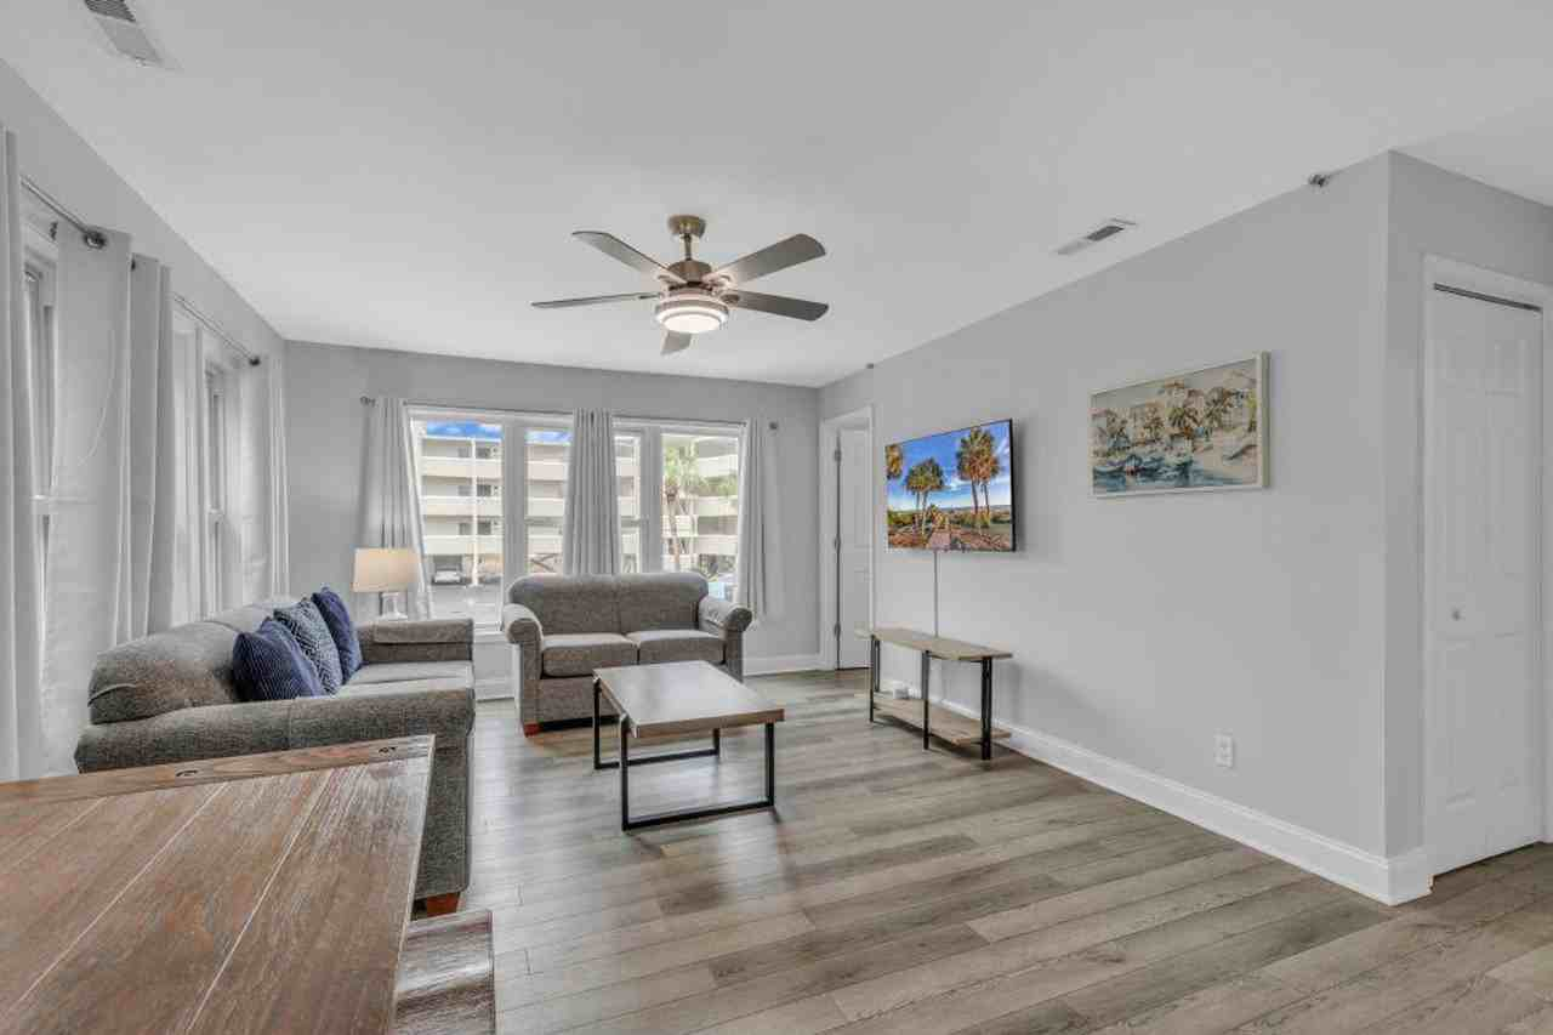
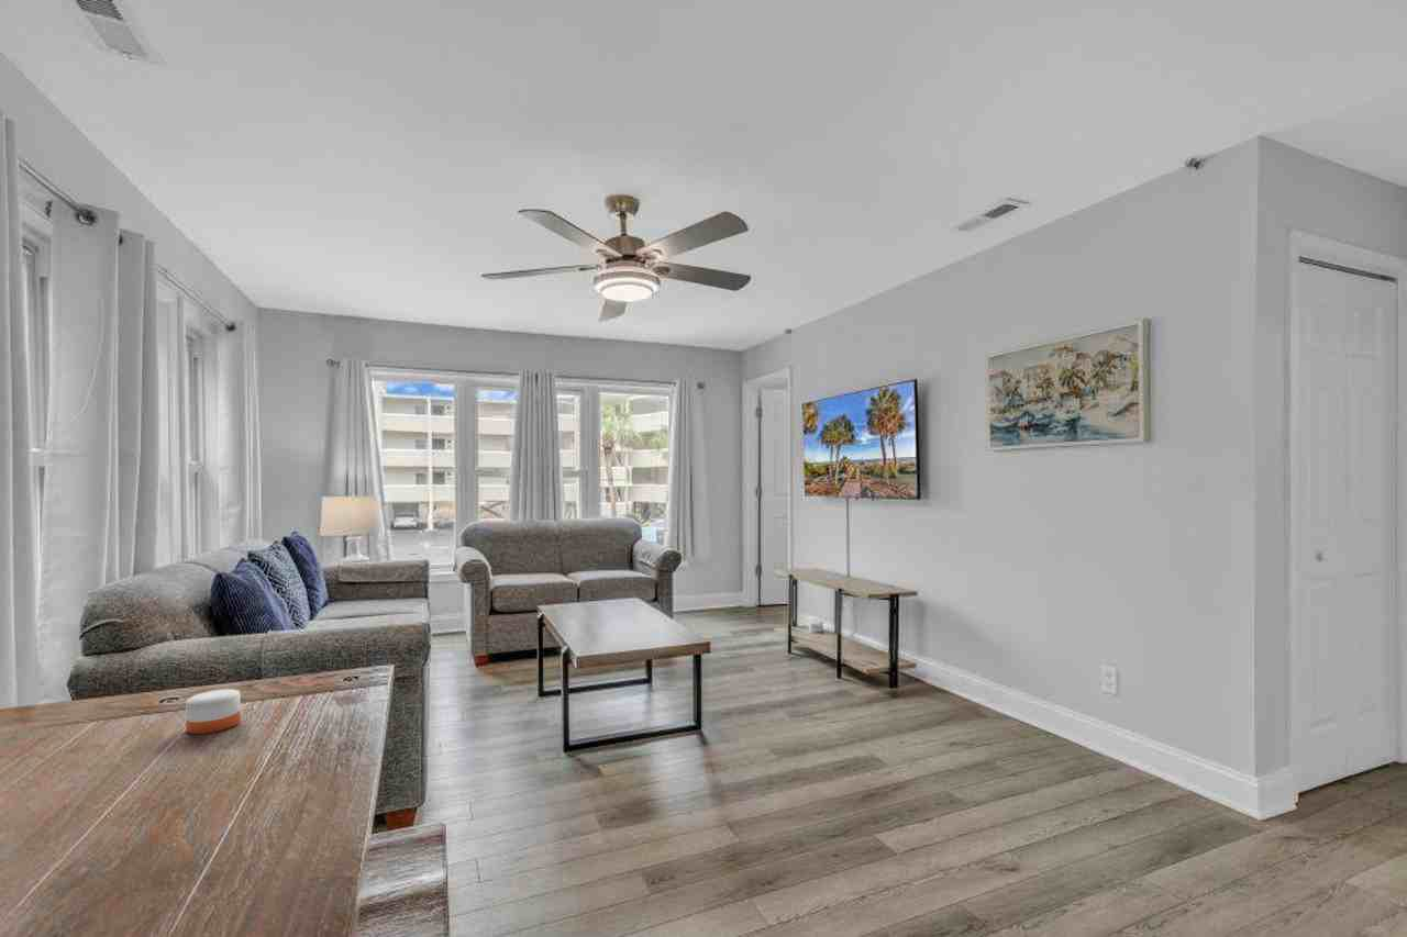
+ candle [185,665,242,735]
